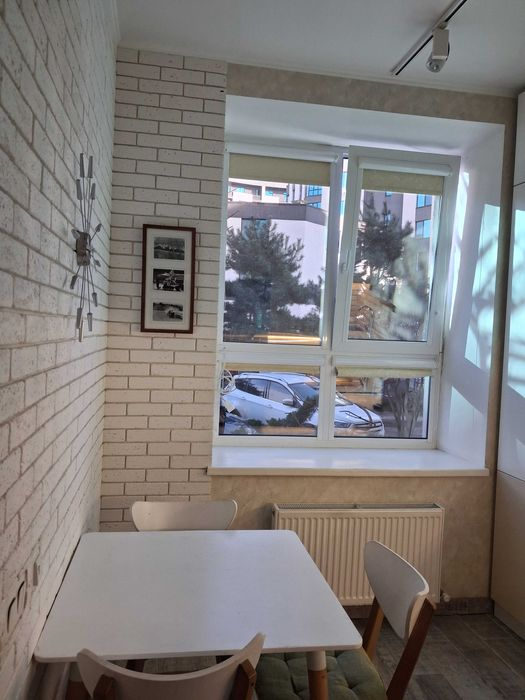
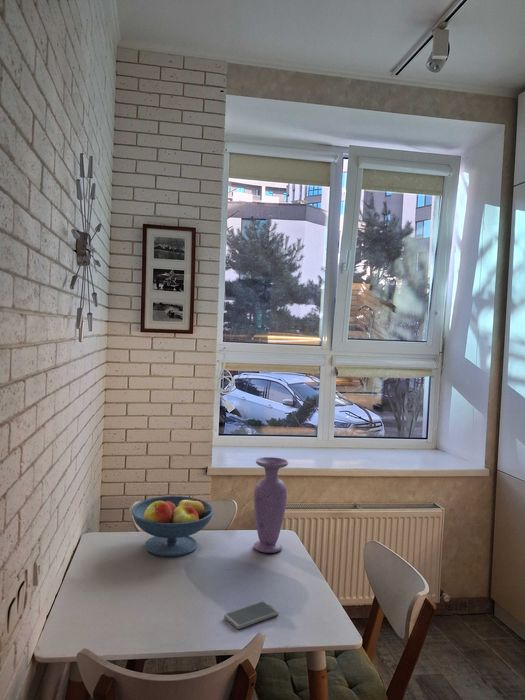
+ fruit bowl [130,495,215,558]
+ vase [253,456,289,554]
+ smartphone [223,600,280,630]
